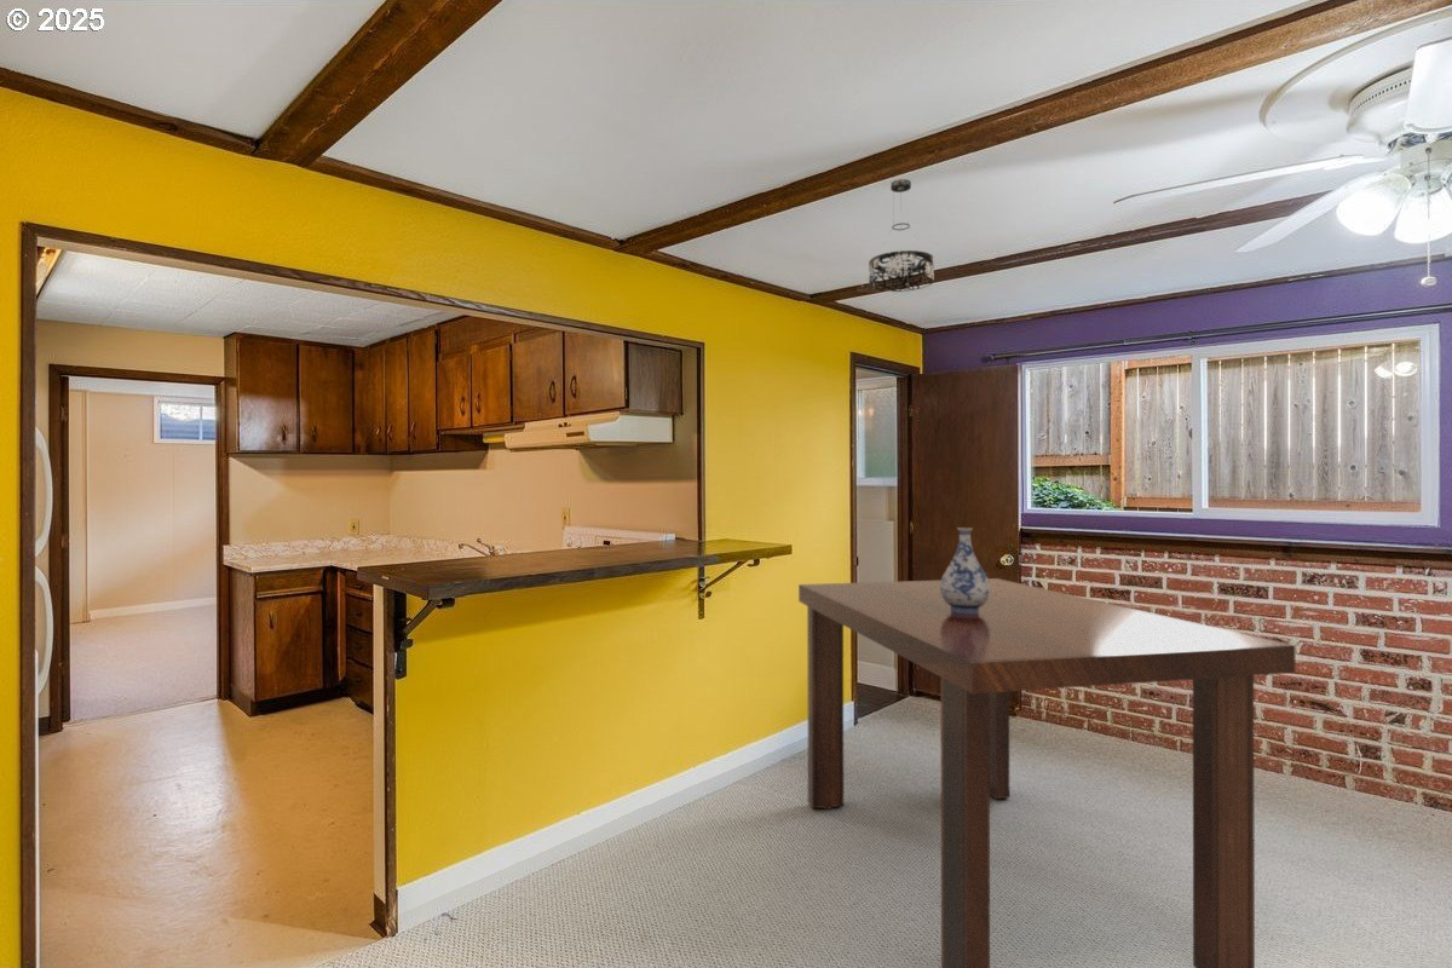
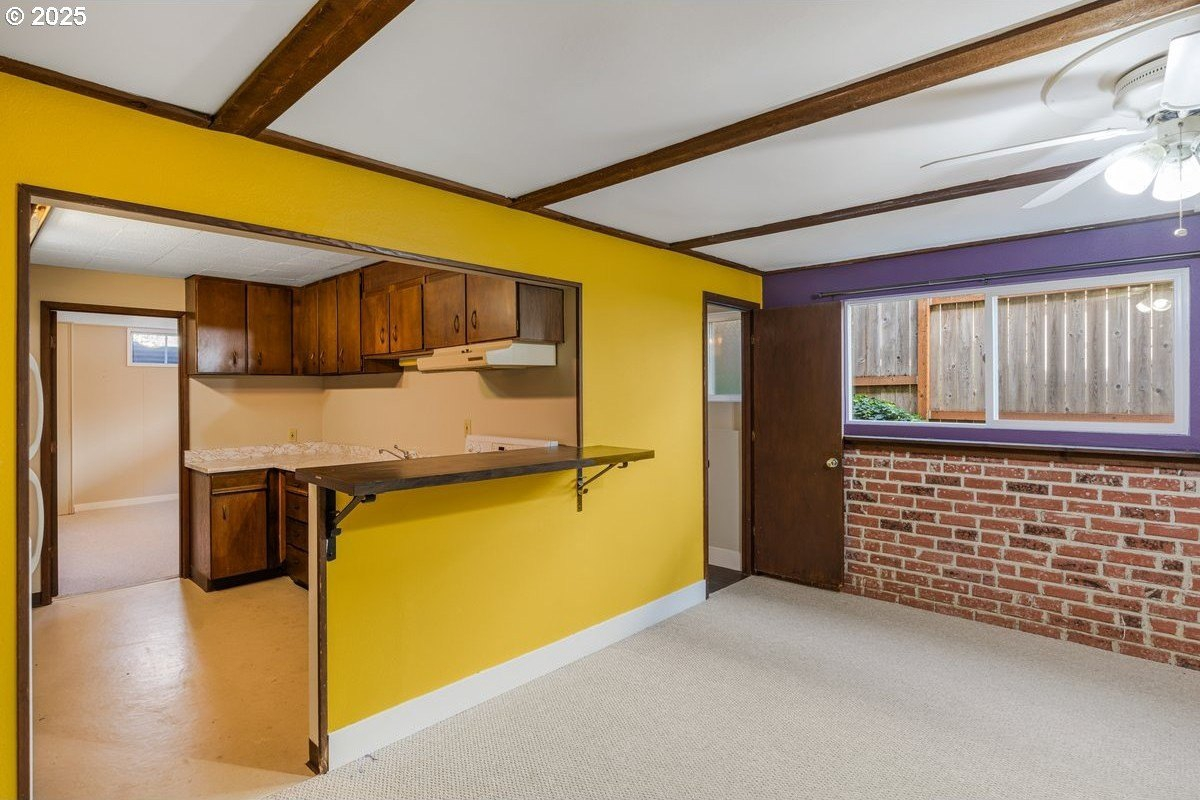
- dining table [797,577,1296,968]
- vase [940,526,990,613]
- pendant light [868,178,935,293]
